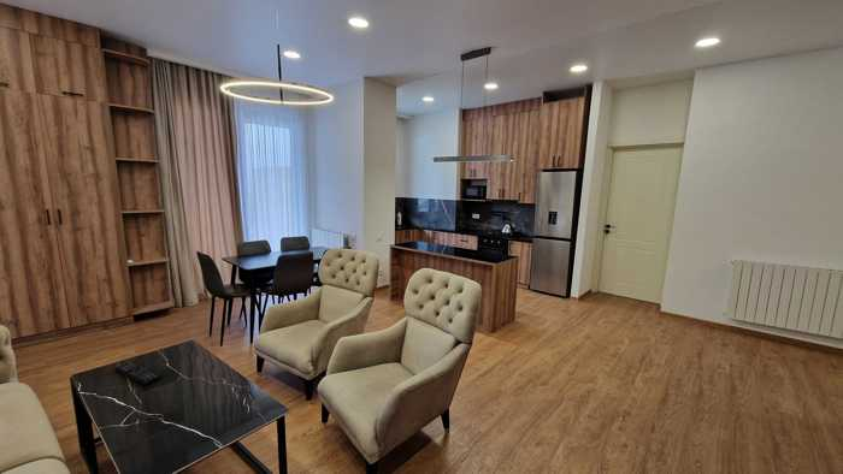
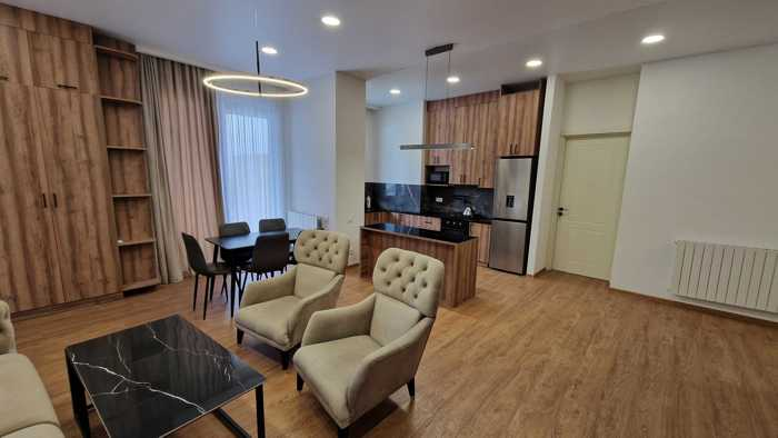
- remote control [114,361,163,386]
